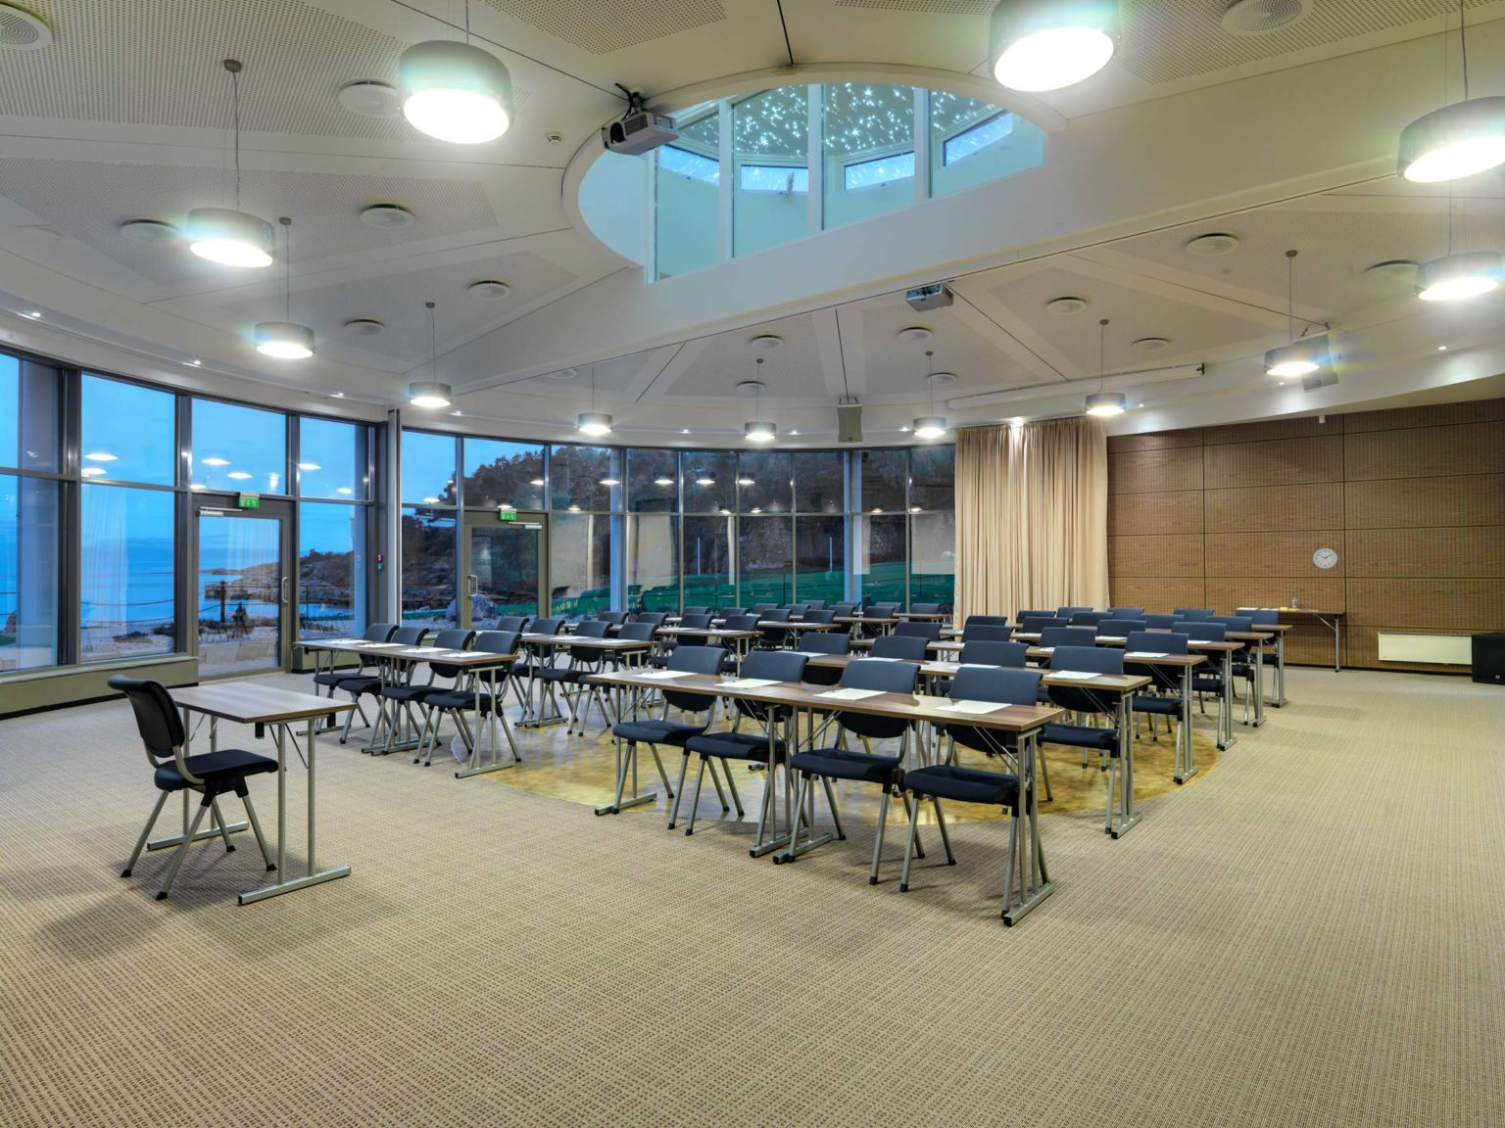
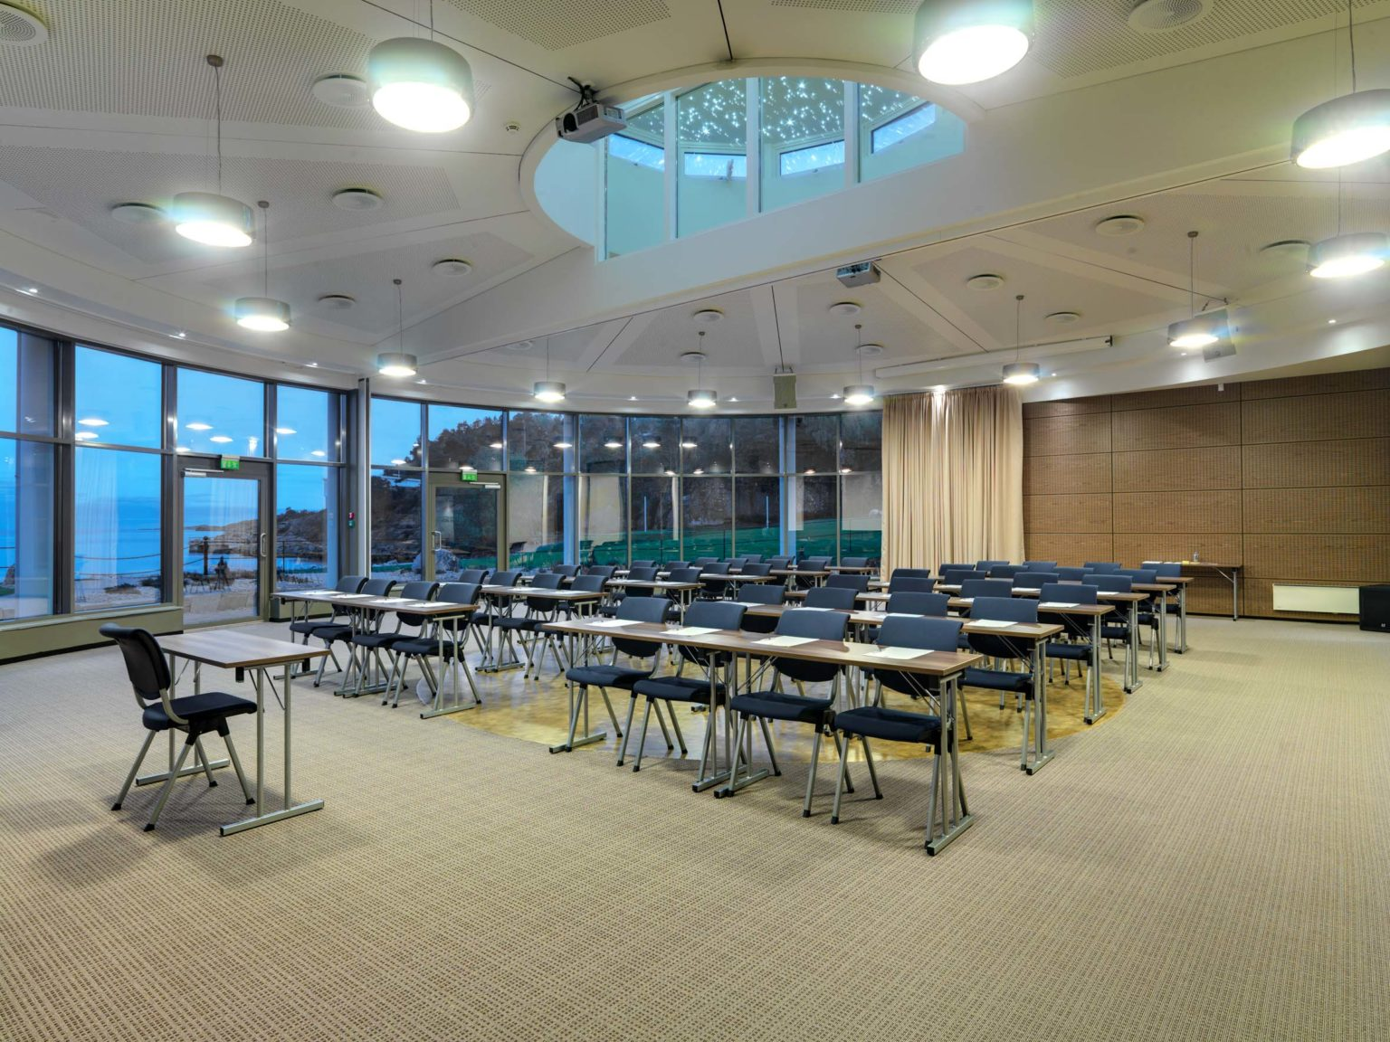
- wall clock [1312,547,1338,570]
